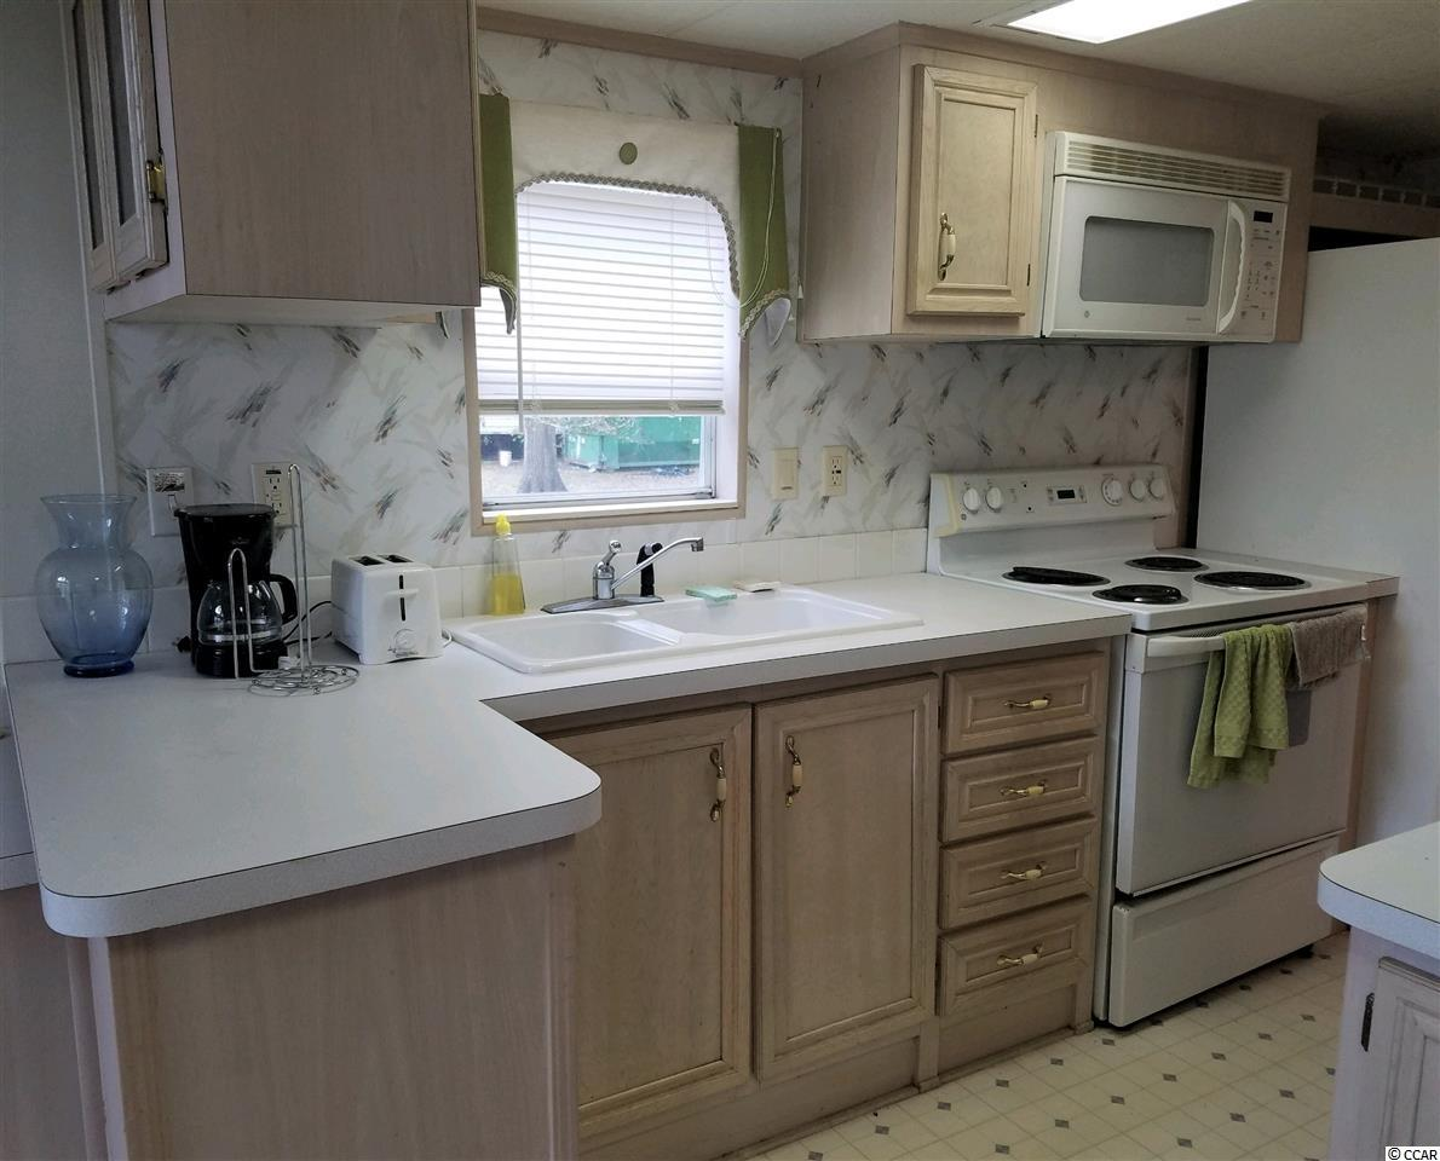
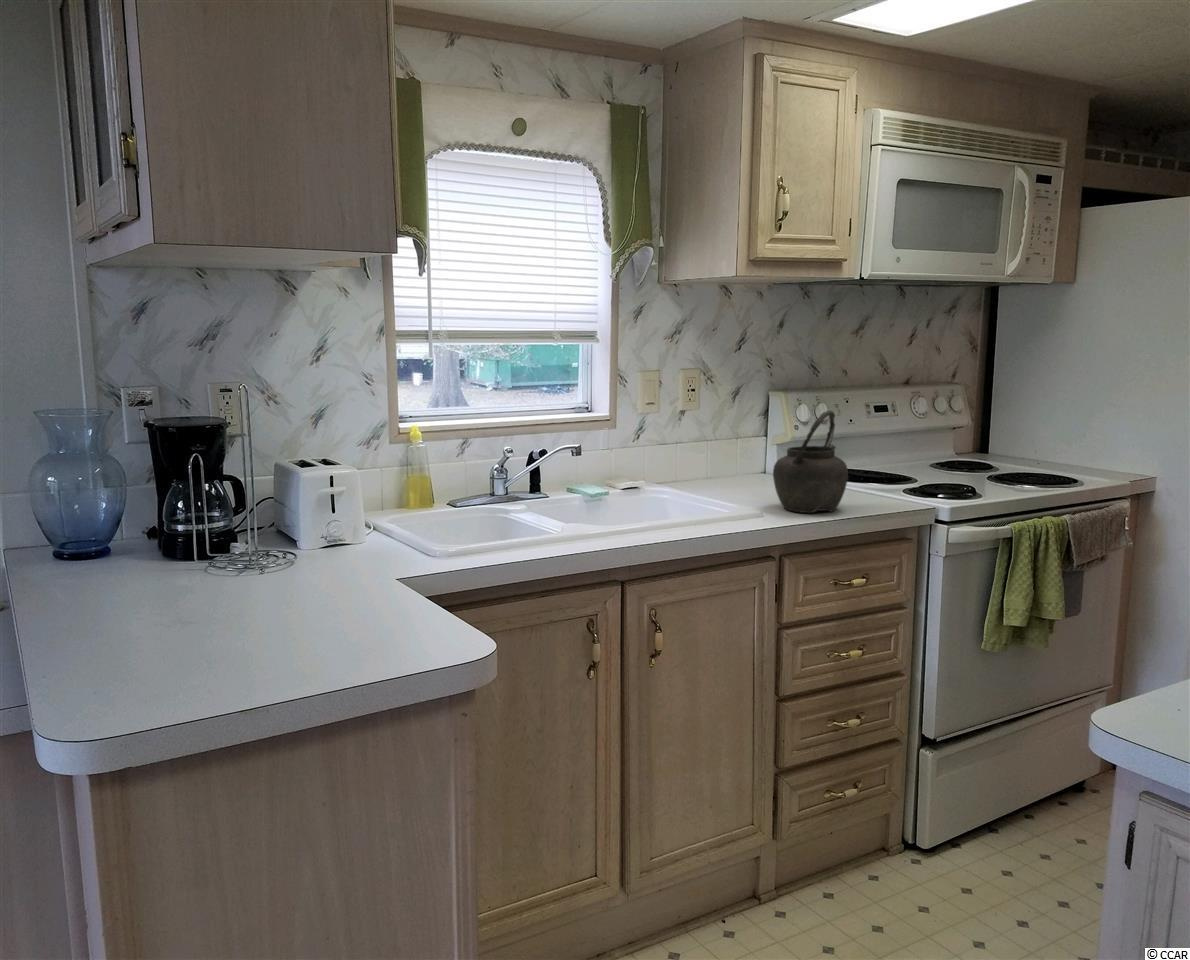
+ kettle [772,410,849,514]
